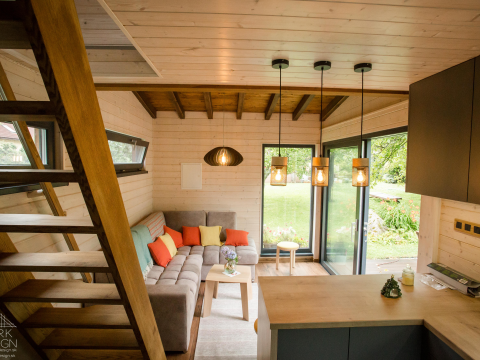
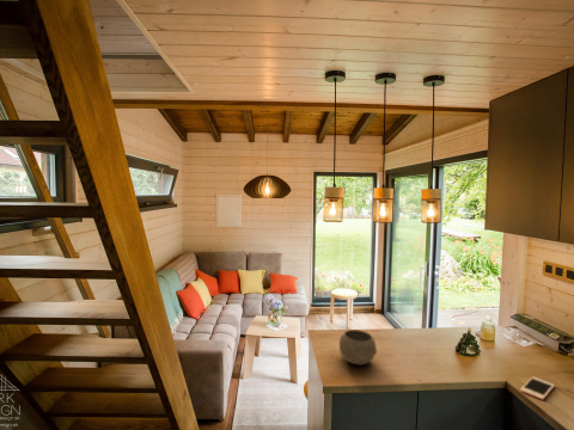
+ cell phone [519,376,556,401]
+ bowl [338,328,378,366]
